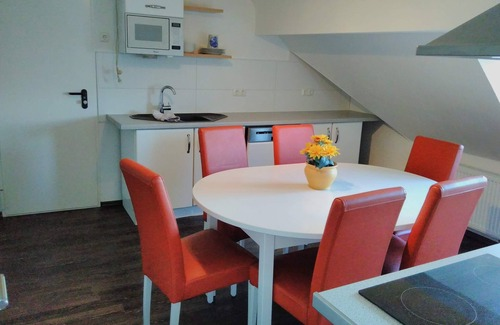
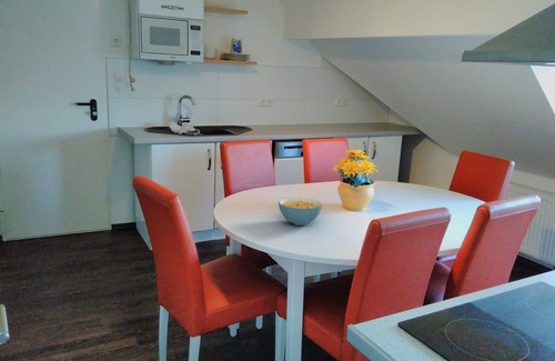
+ cereal bowl [278,197,323,227]
